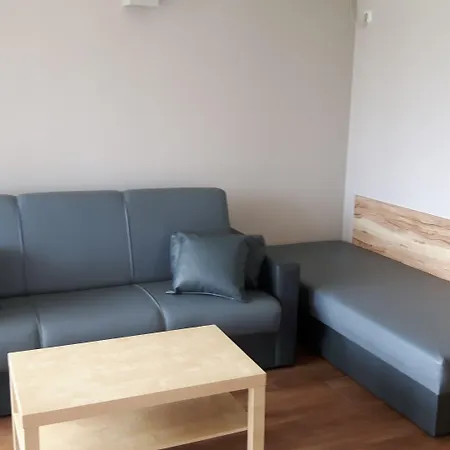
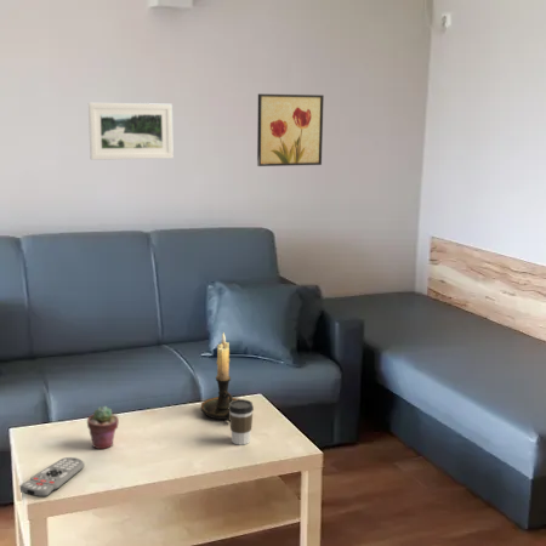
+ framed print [87,102,174,161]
+ potted succulent [86,405,120,450]
+ candle holder [200,331,239,423]
+ wall art [256,92,325,167]
+ remote control [18,456,86,499]
+ coffee cup [228,398,255,447]
